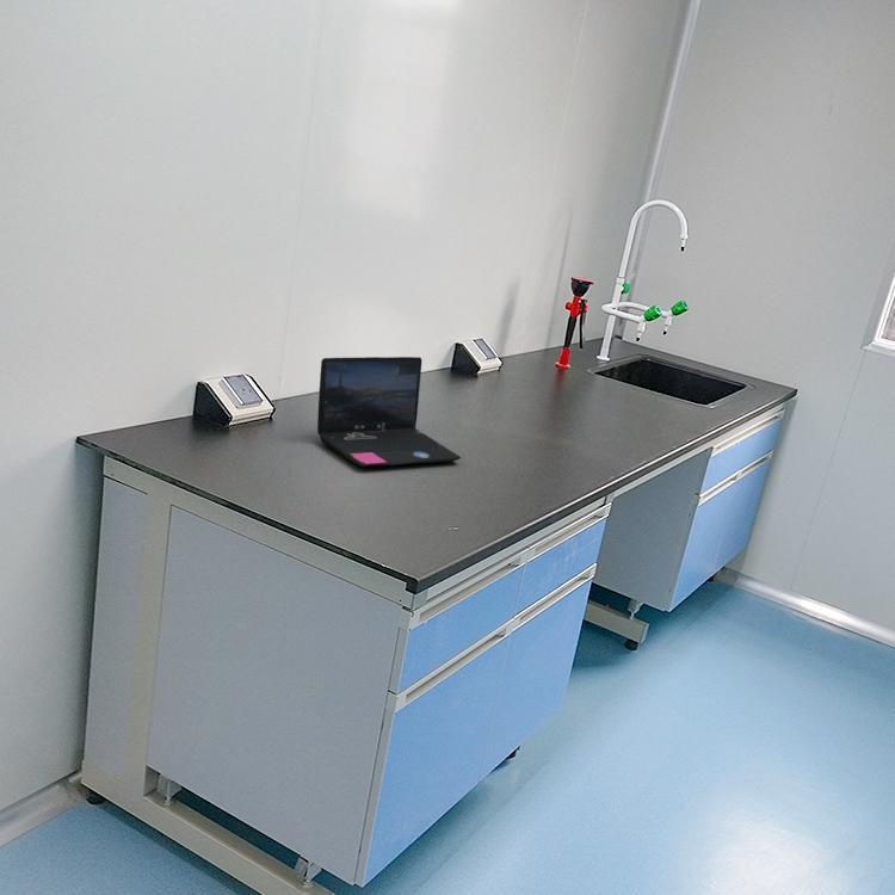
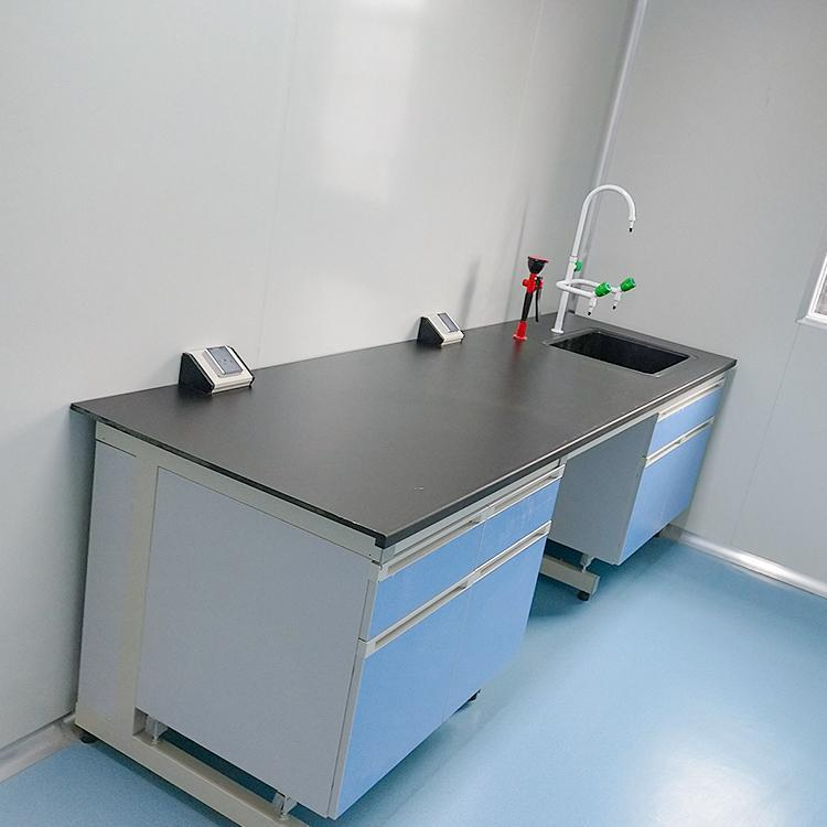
- laptop [316,356,462,468]
